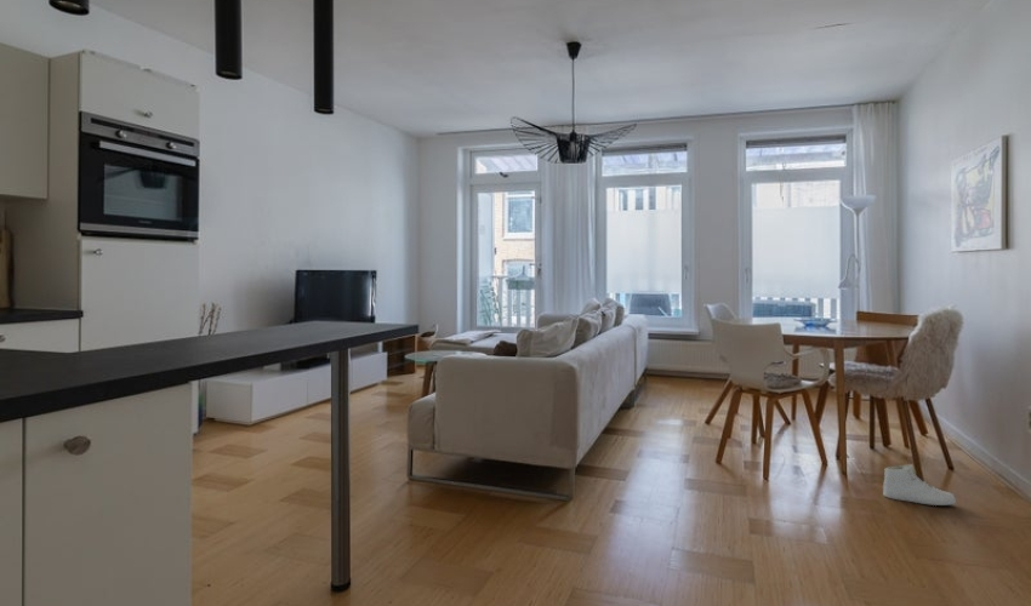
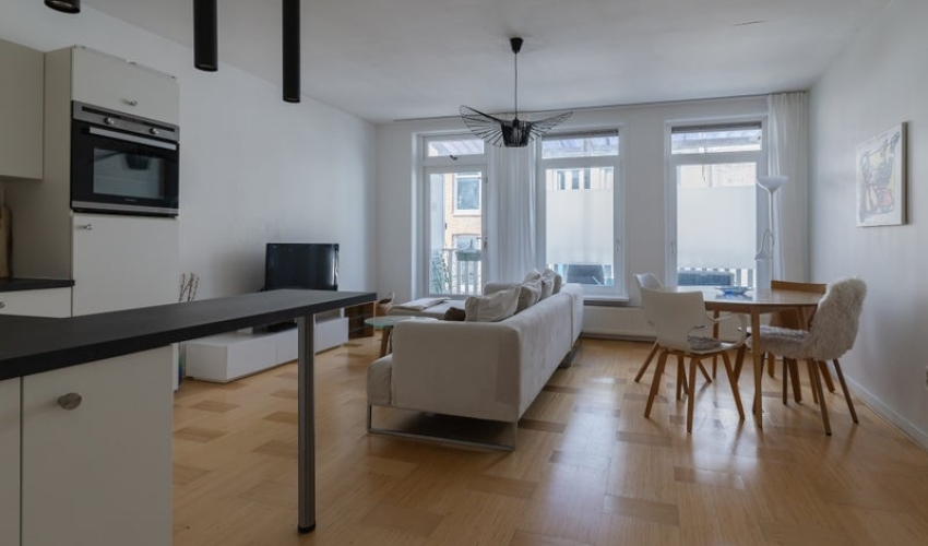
- sneaker [882,463,957,507]
